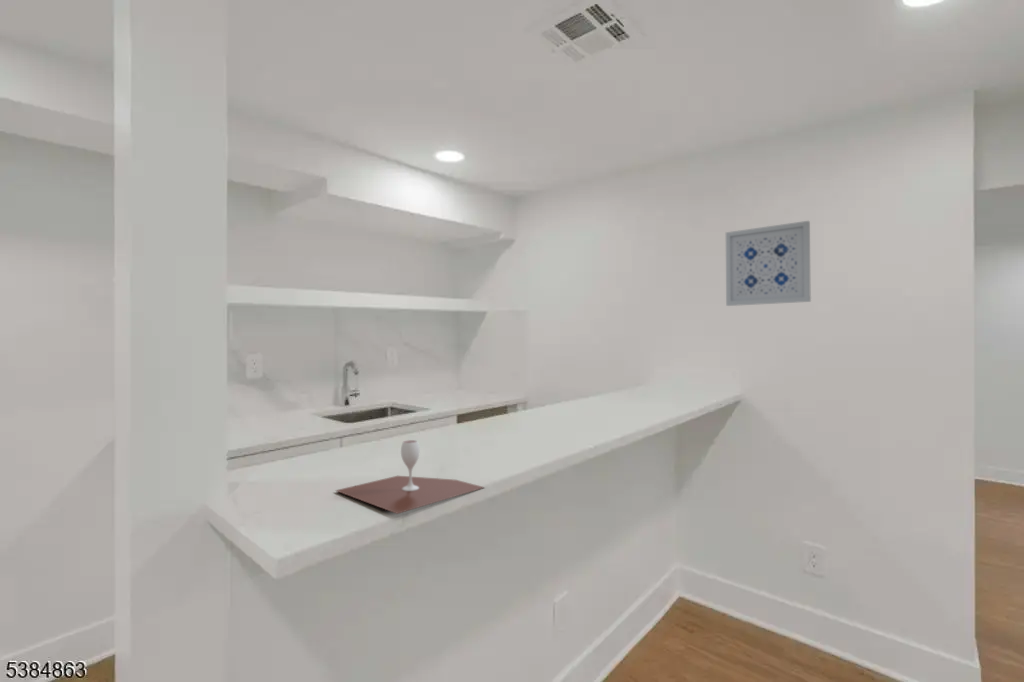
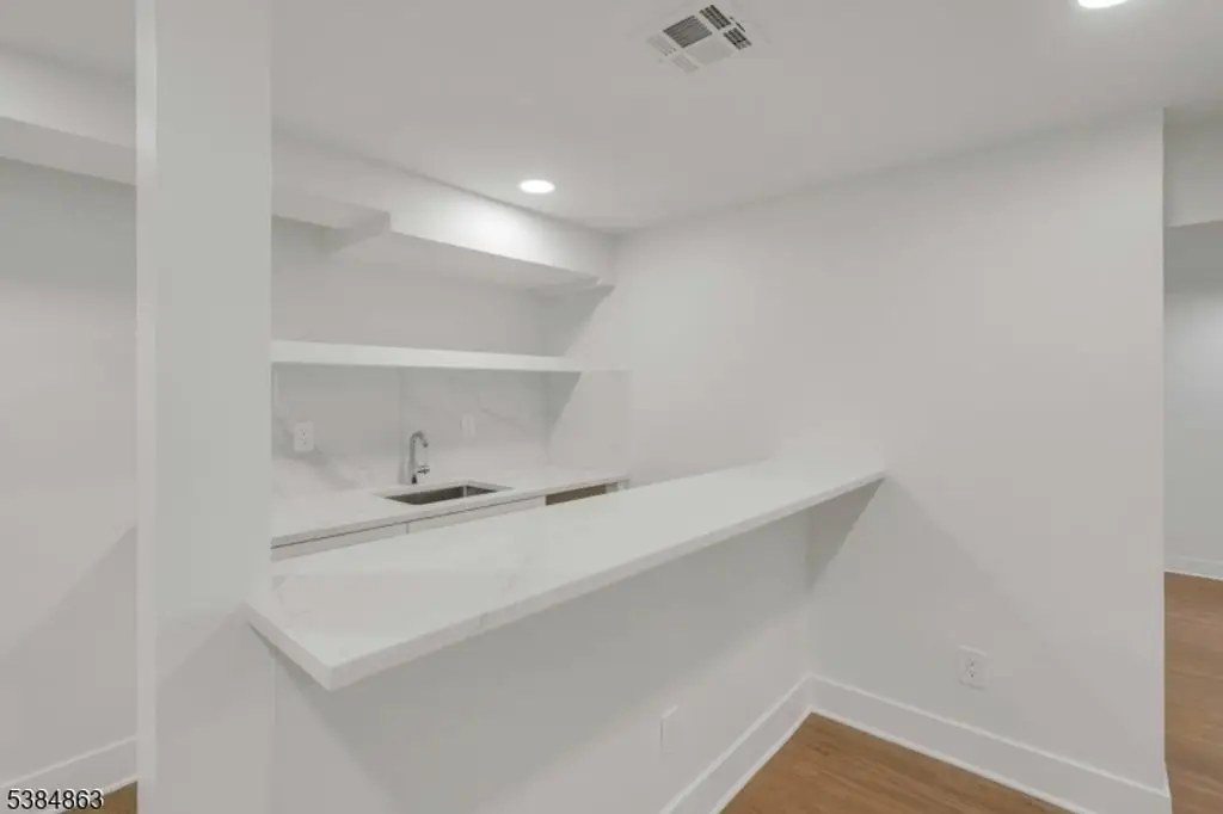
- wine glass [334,439,486,515]
- wall art [725,220,812,307]
